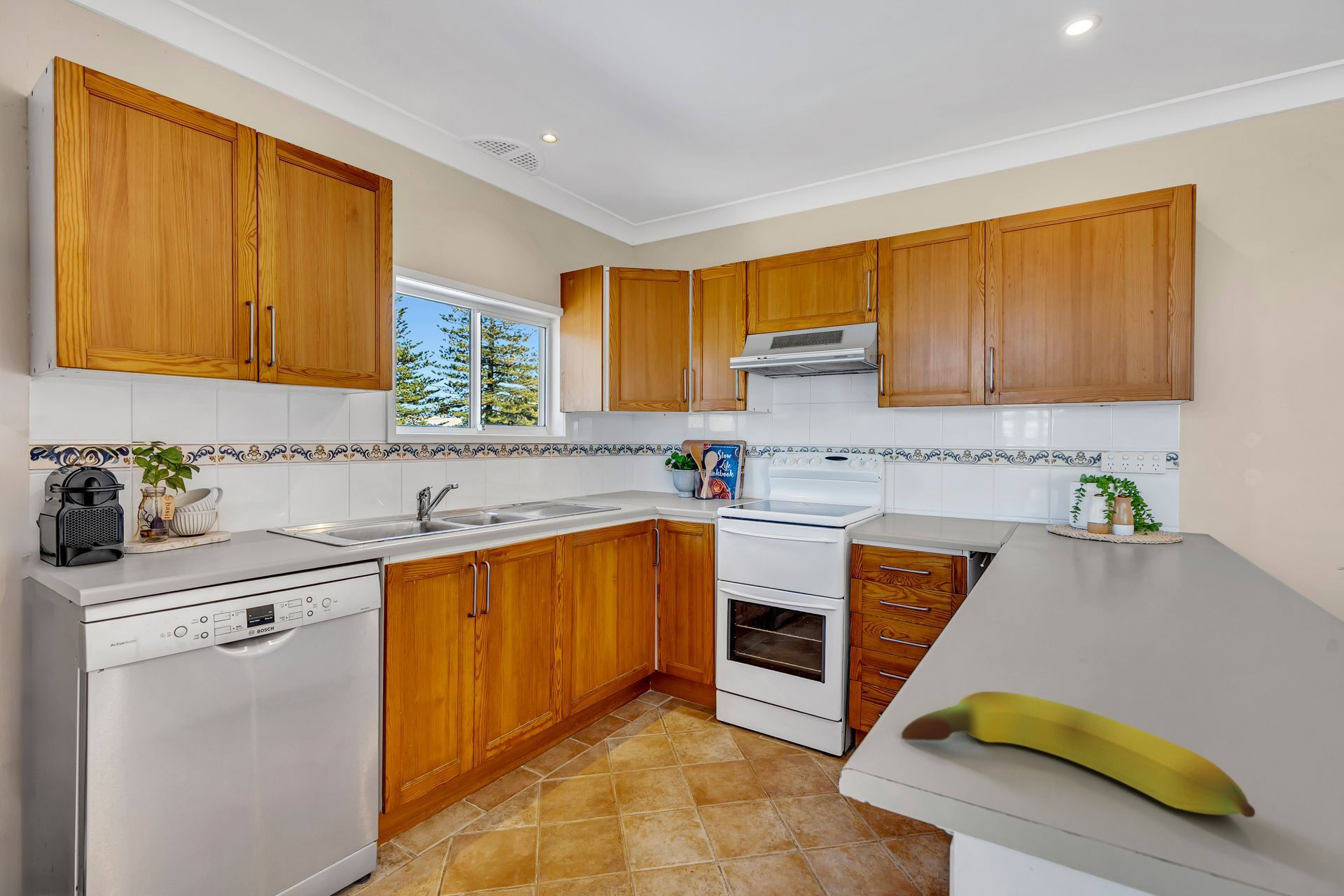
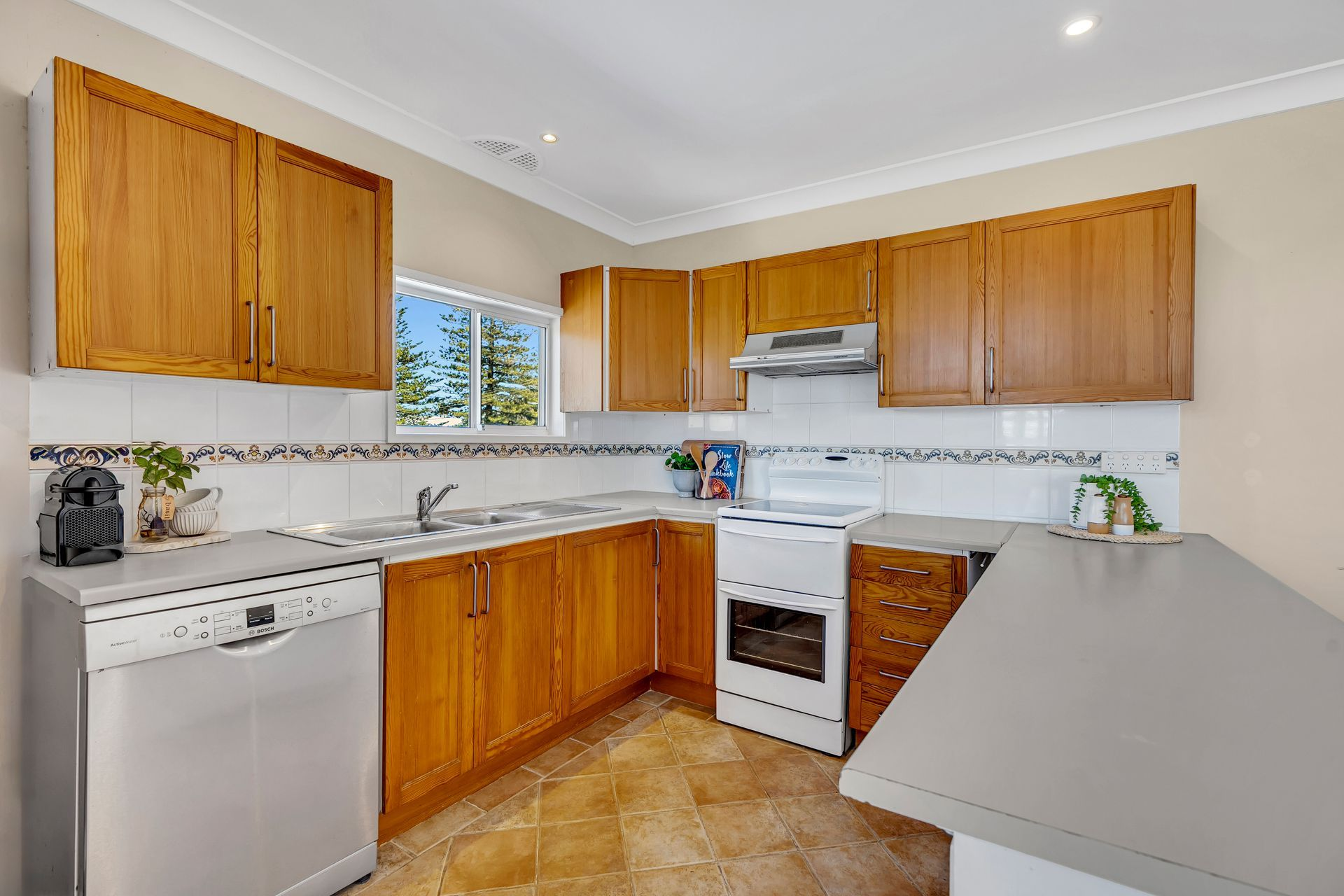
- fruit [901,691,1256,818]
